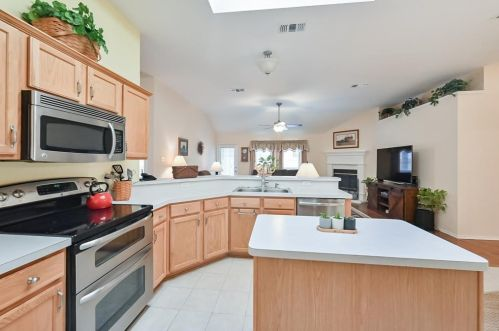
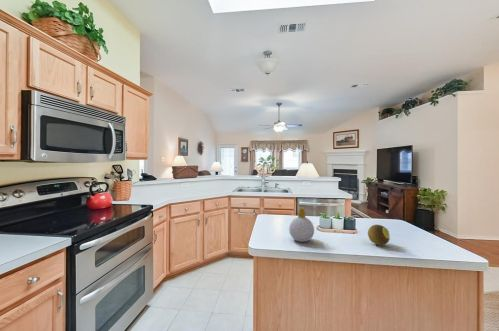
+ fruit [367,224,391,246]
+ soap bottle [288,206,315,243]
